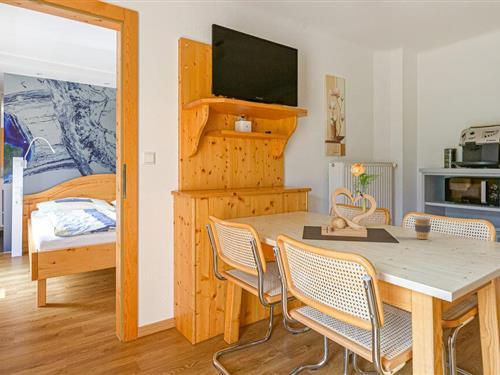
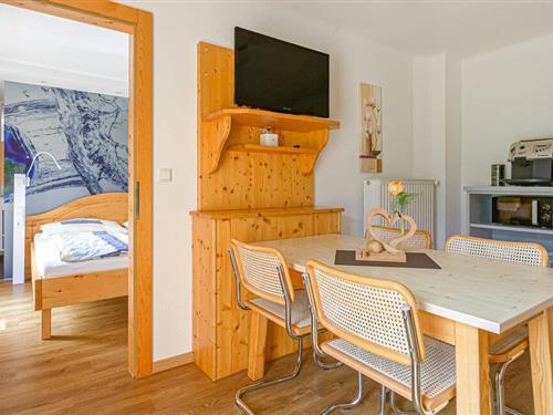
- coffee cup [412,215,433,240]
